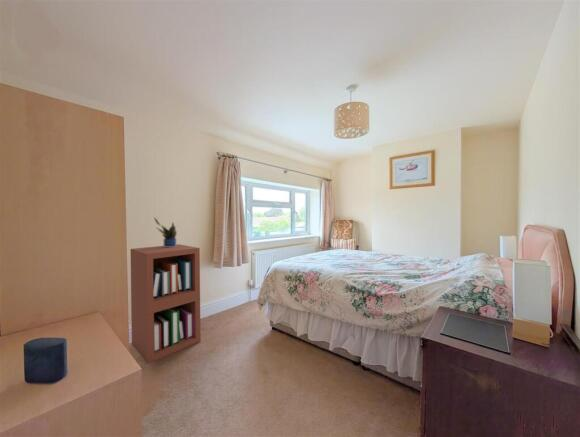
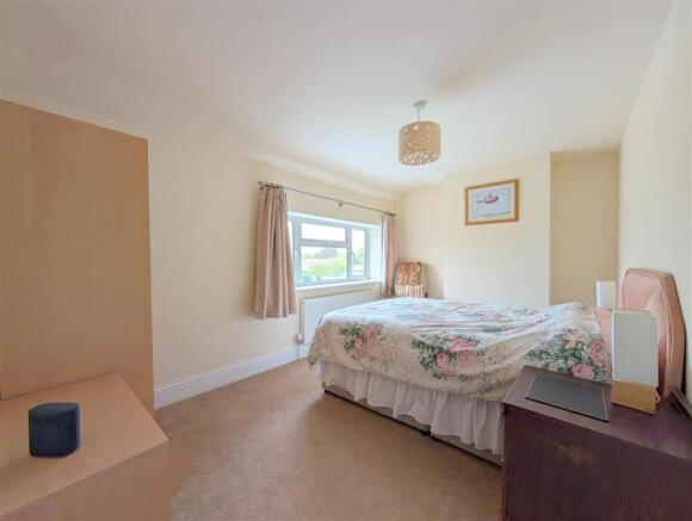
- potted plant [153,216,178,247]
- bookshelf [129,243,202,365]
